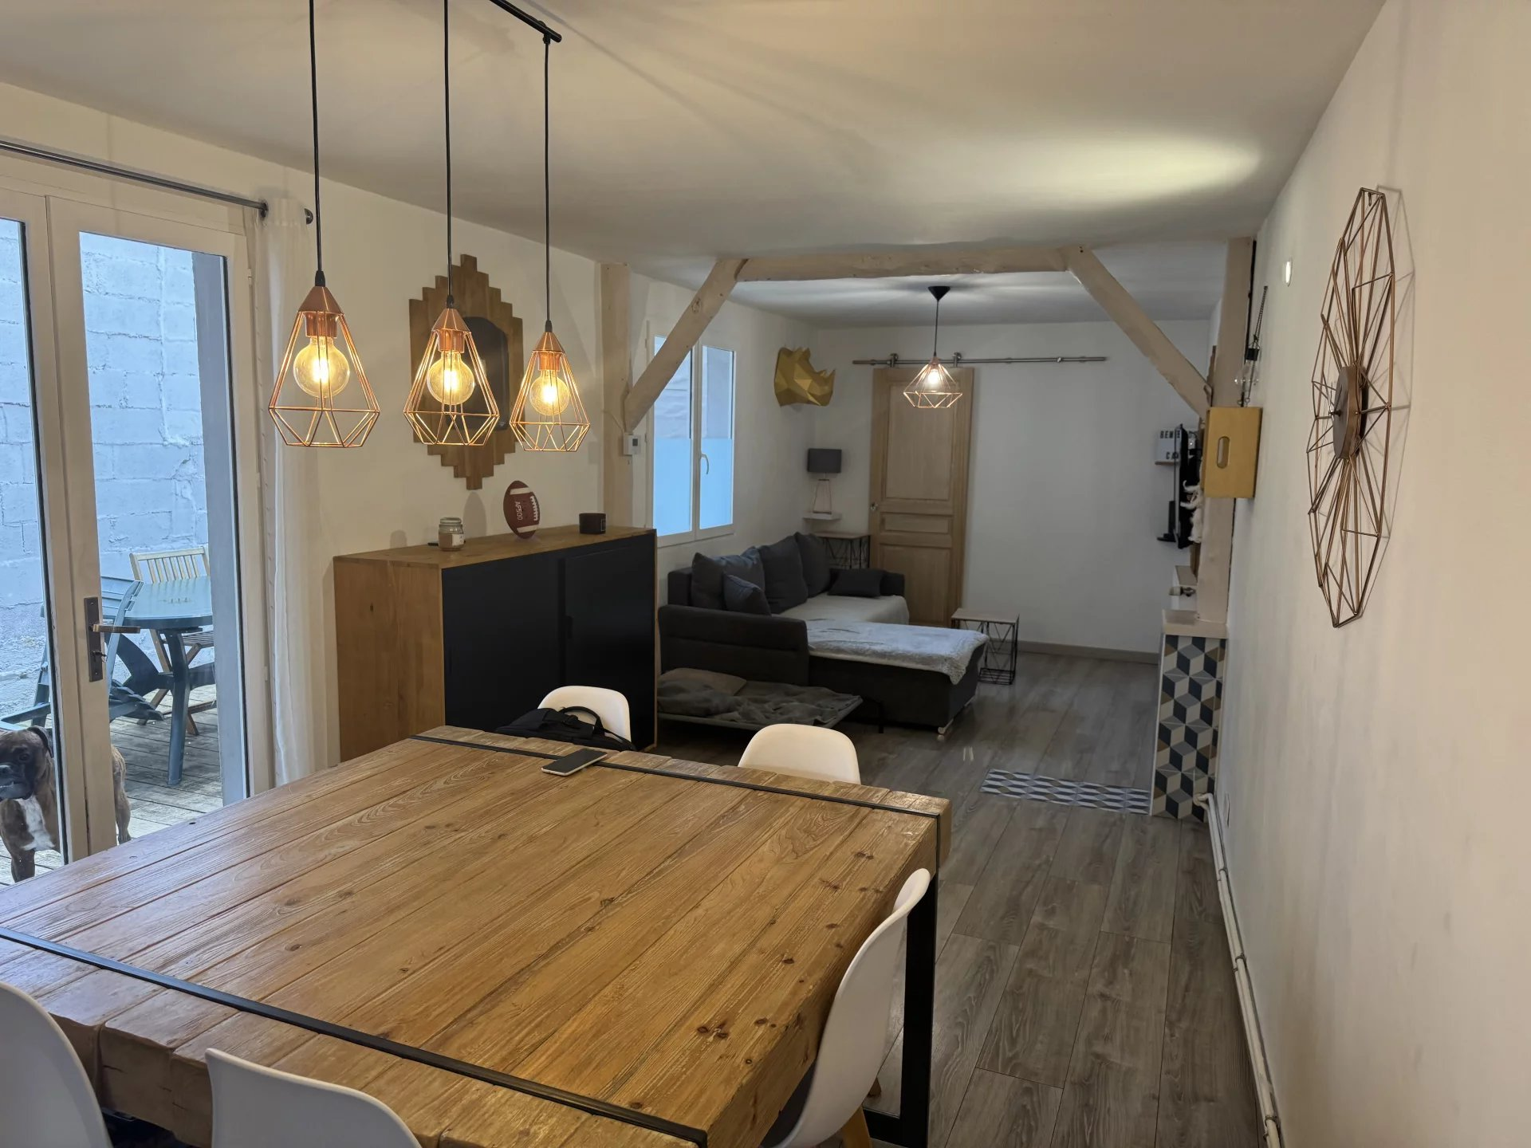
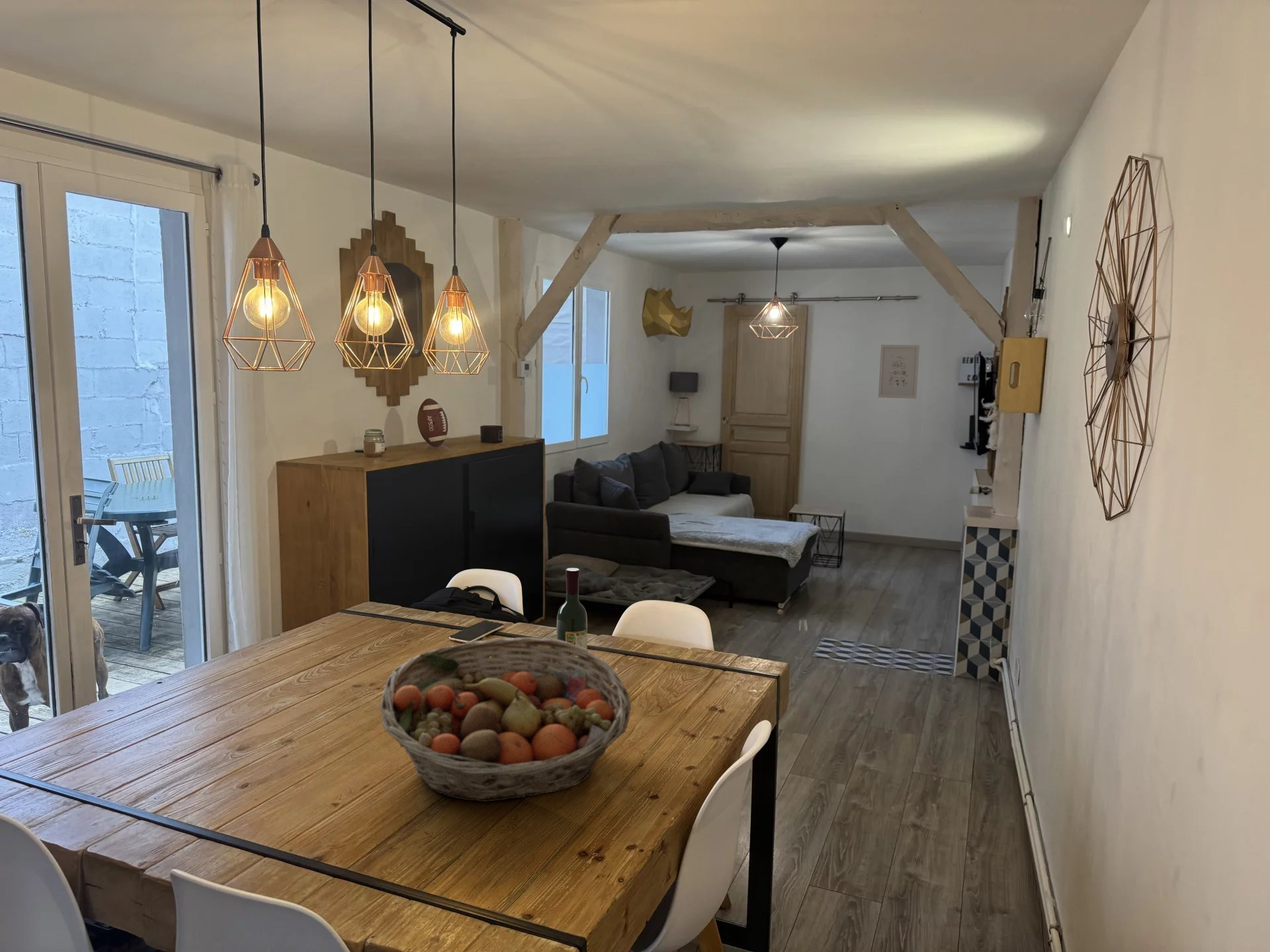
+ wall art [878,344,920,399]
+ fruit basket [380,637,632,803]
+ wine bottle [556,567,588,670]
